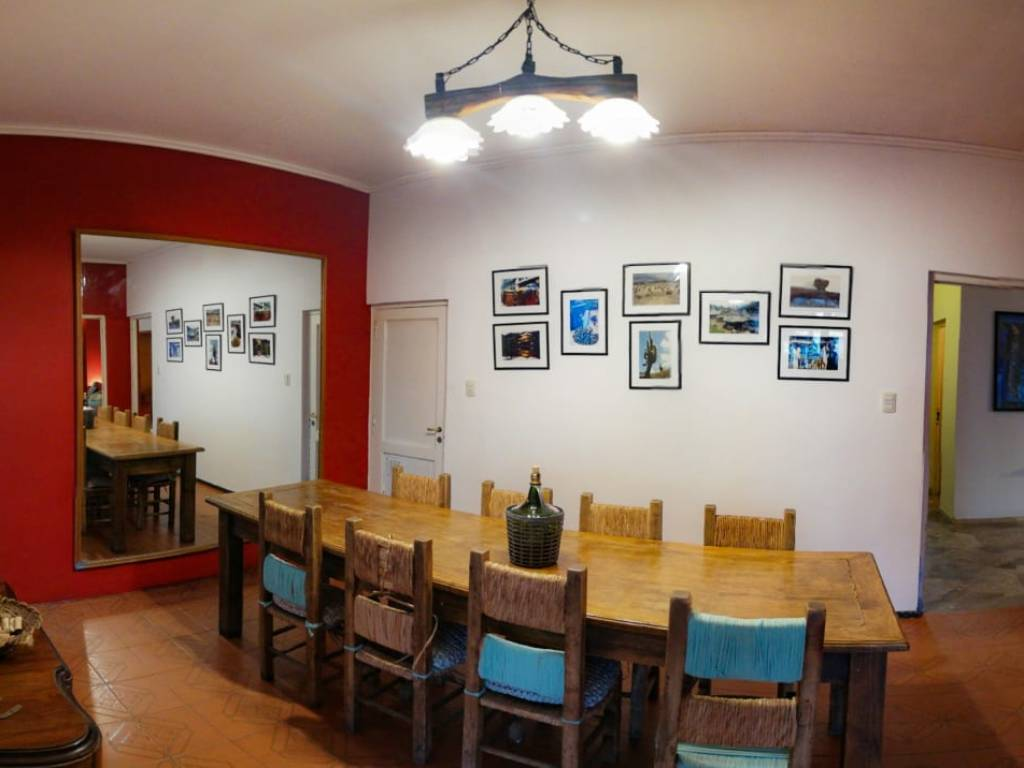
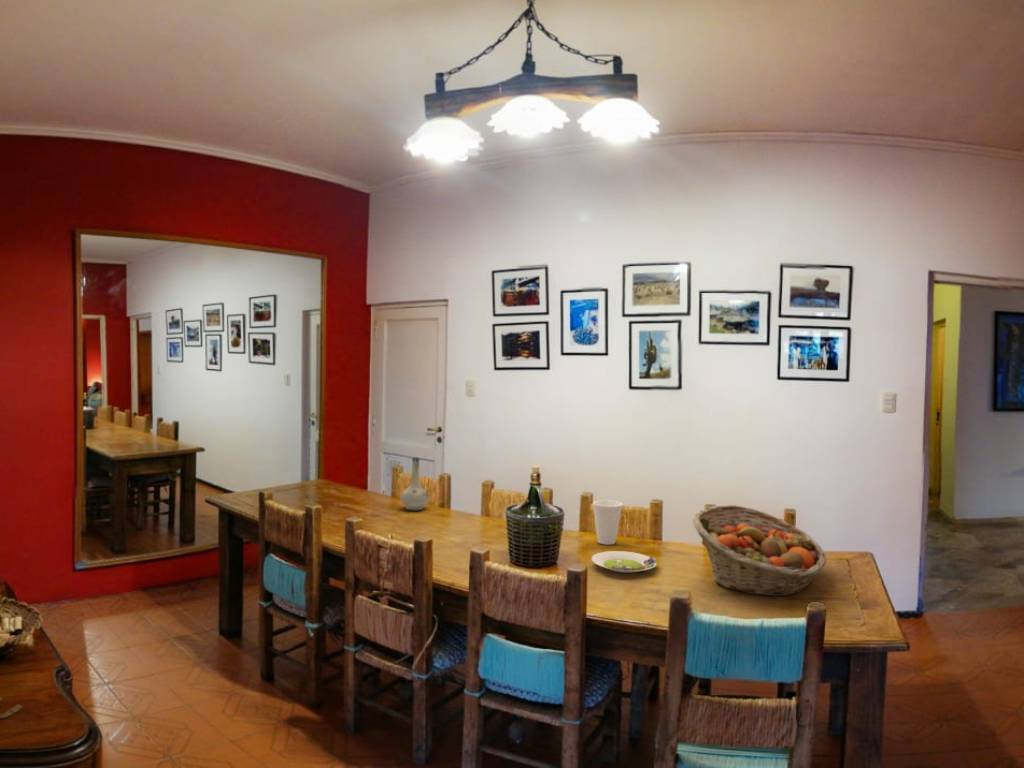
+ vase [400,457,430,511]
+ fruit basket [692,504,827,597]
+ cup [592,499,623,546]
+ salad plate [591,550,658,574]
